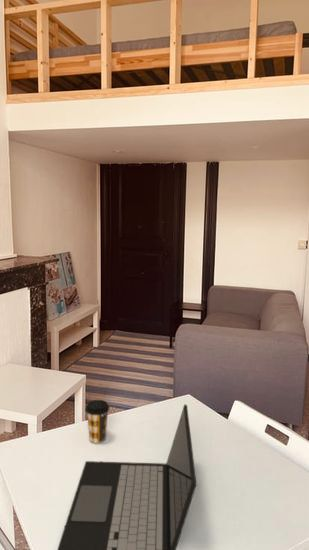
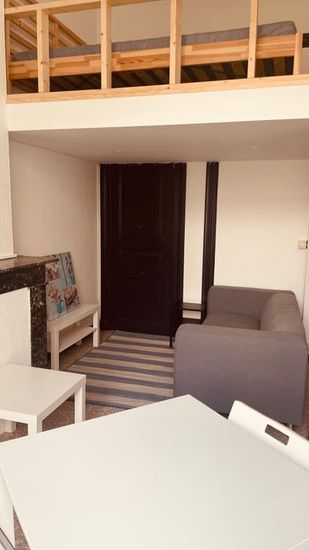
- coffee cup [84,399,110,444]
- laptop [56,403,198,550]
